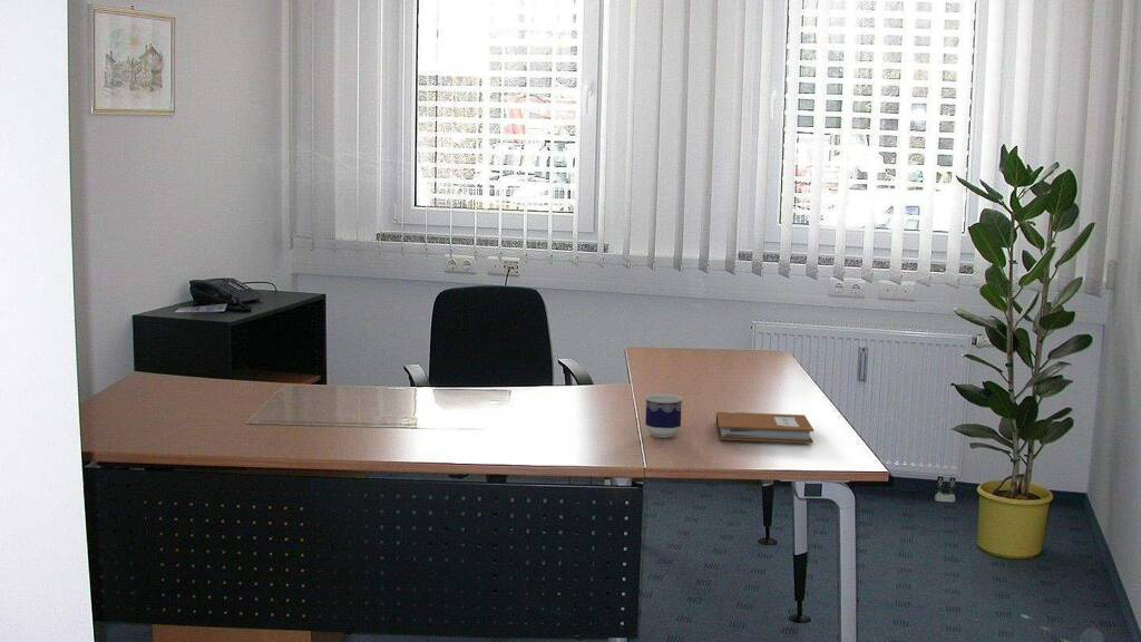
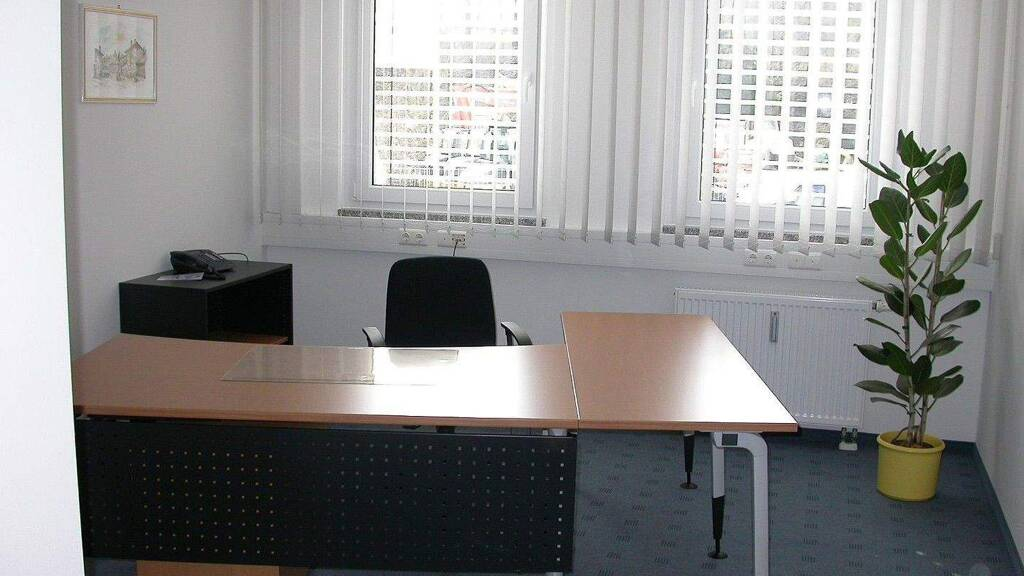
- cup [644,392,684,439]
- notebook [715,410,815,445]
